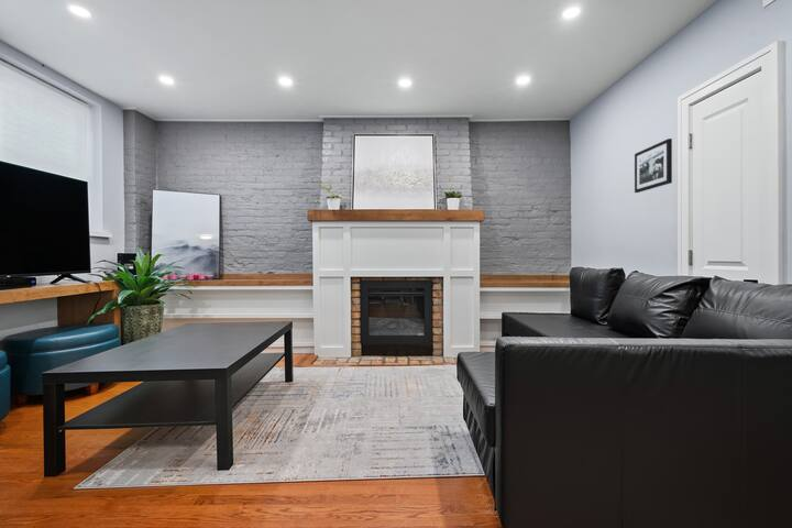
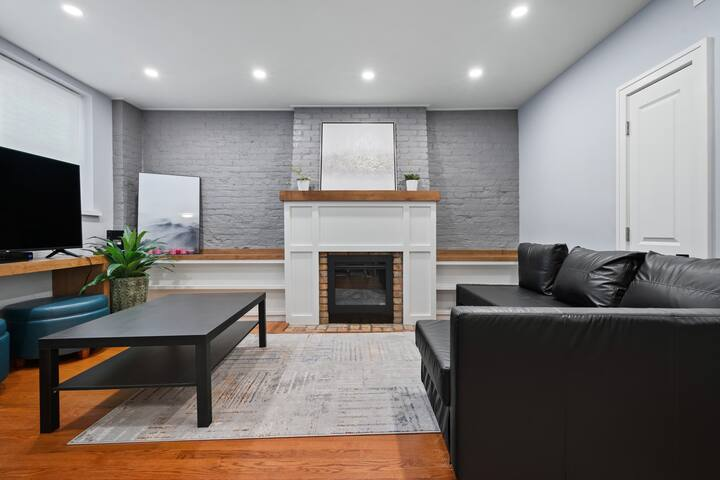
- picture frame [634,138,673,194]
